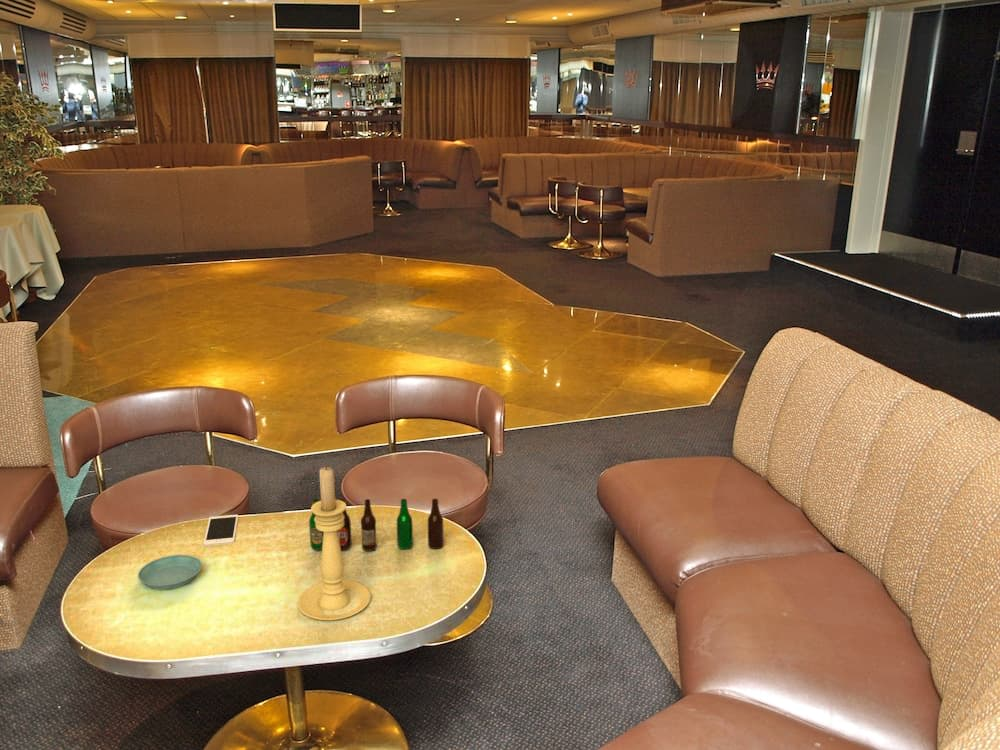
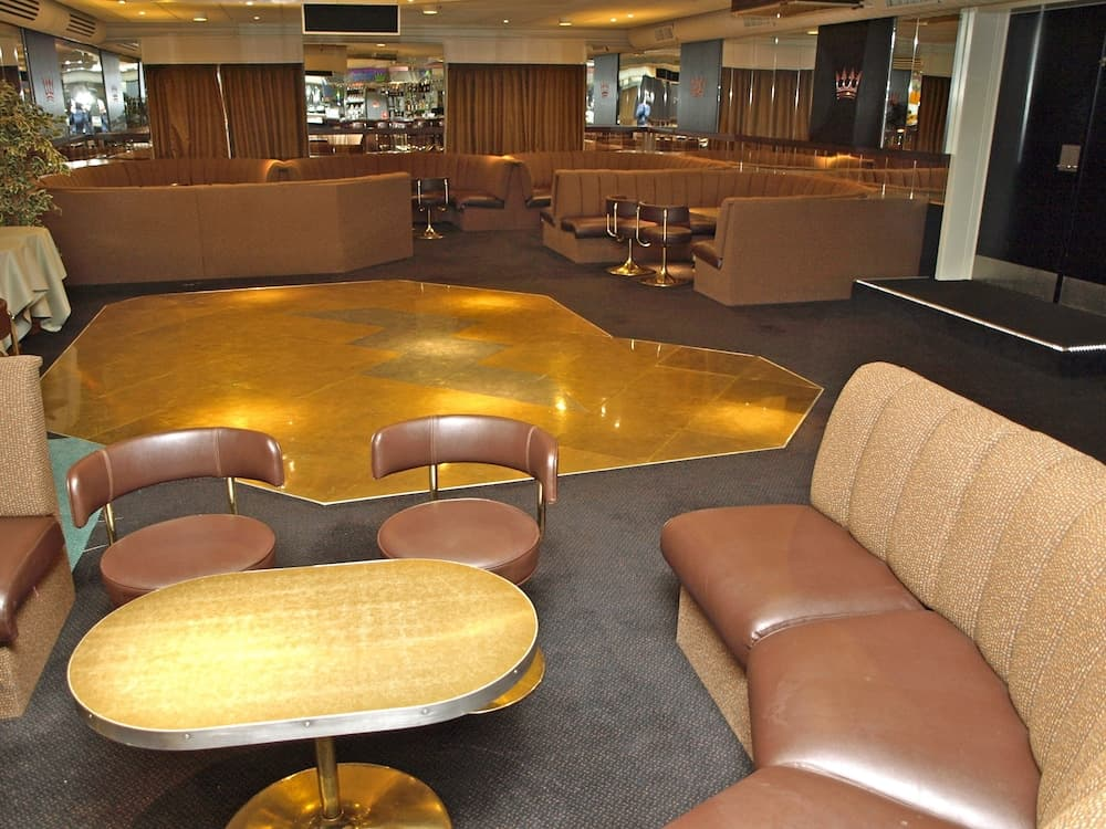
- candle holder [296,466,372,622]
- saucer [137,554,203,591]
- beer bottle [308,498,445,552]
- cell phone [202,514,239,547]
